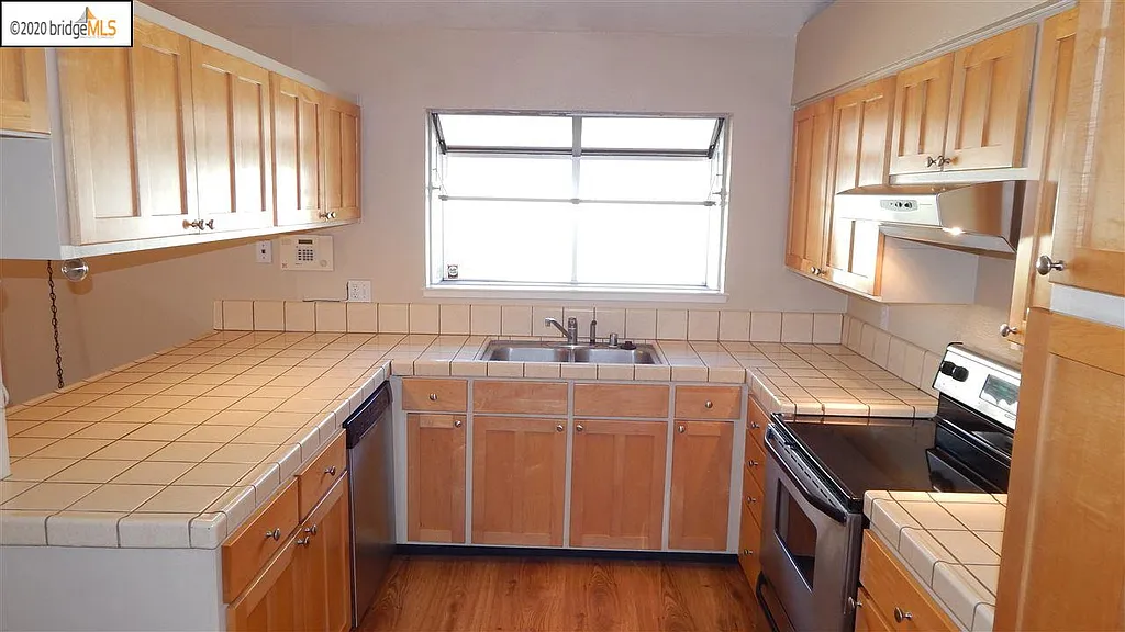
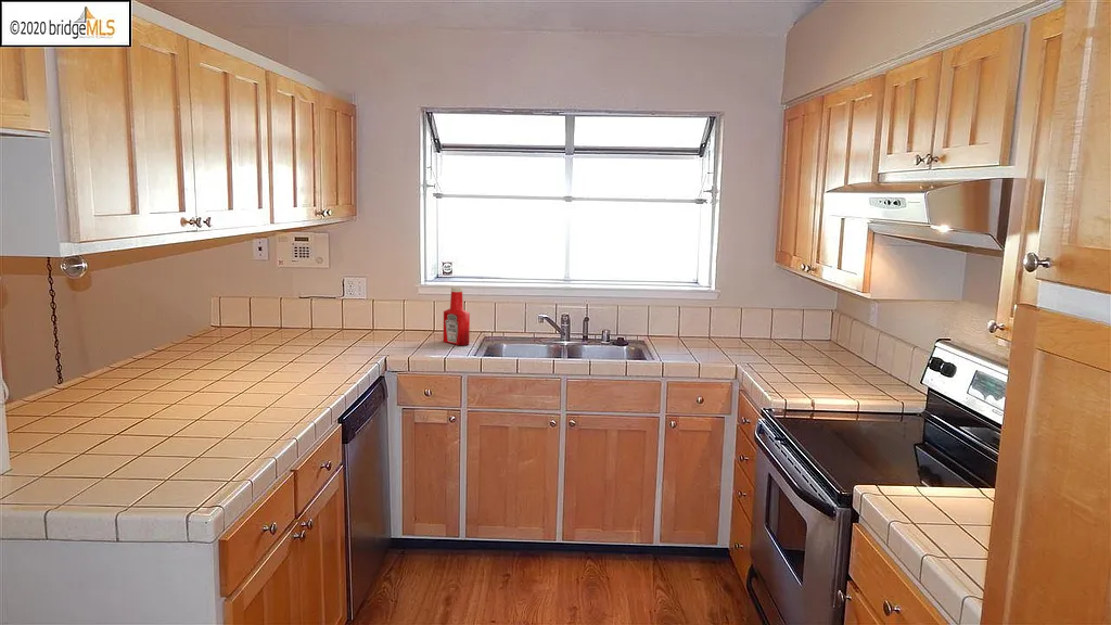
+ soap bottle [443,286,471,346]
